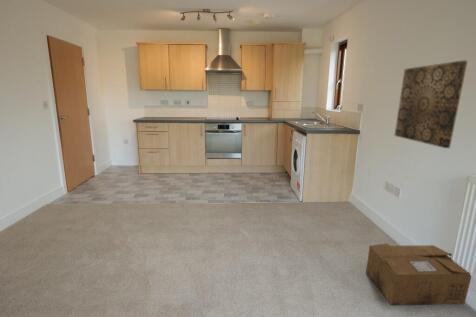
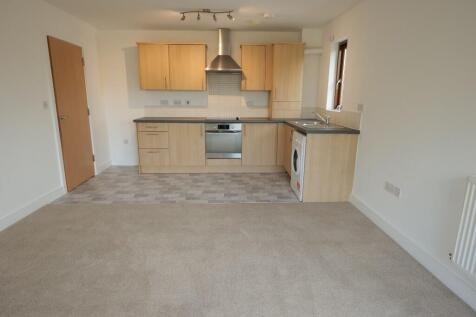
- wall art [394,59,469,149]
- cardboard box [365,242,472,306]
